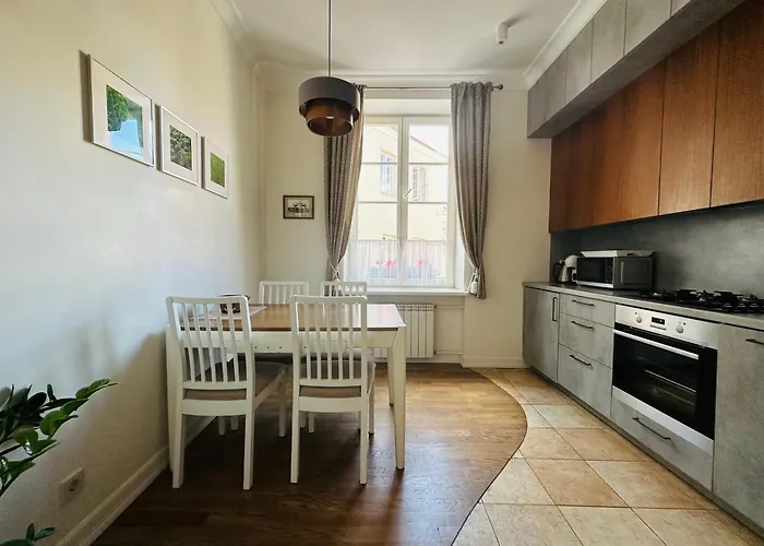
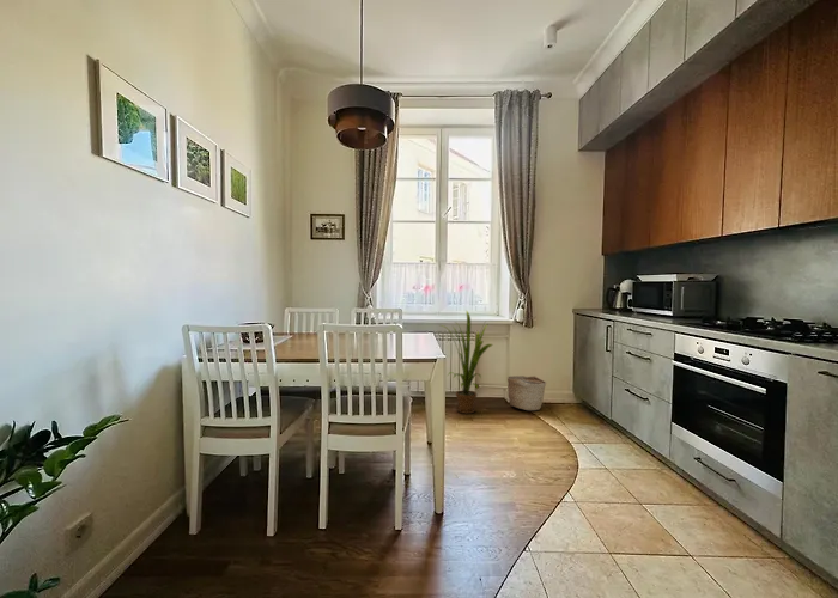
+ basket [506,374,547,411]
+ house plant [439,310,493,415]
